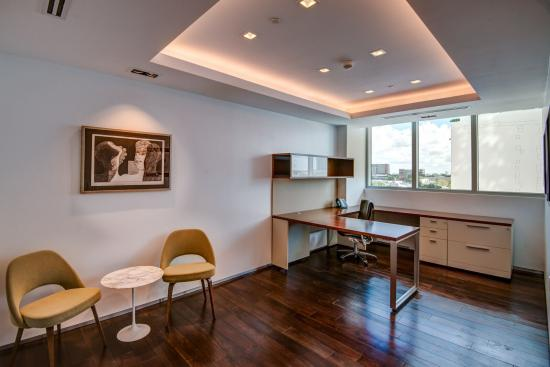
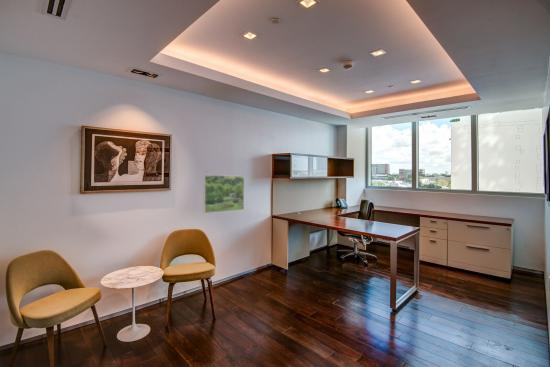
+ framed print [203,174,245,214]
